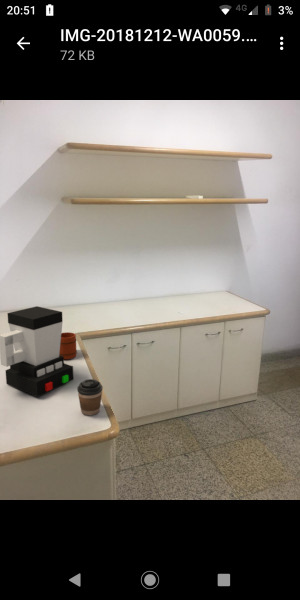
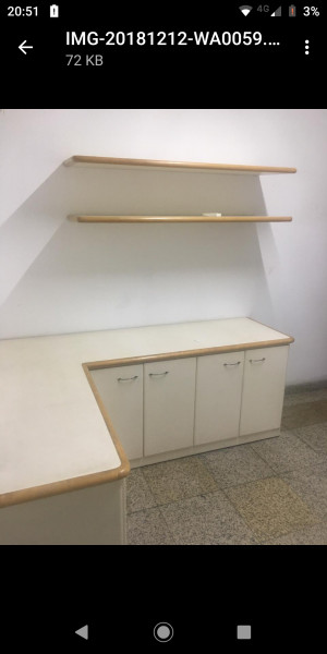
- coffee maker [0,305,74,398]
- mug [59,331,78,360]
- coffee cup [76,378,104,416]
